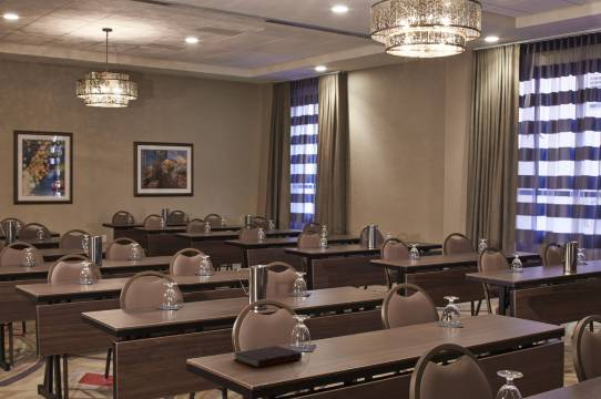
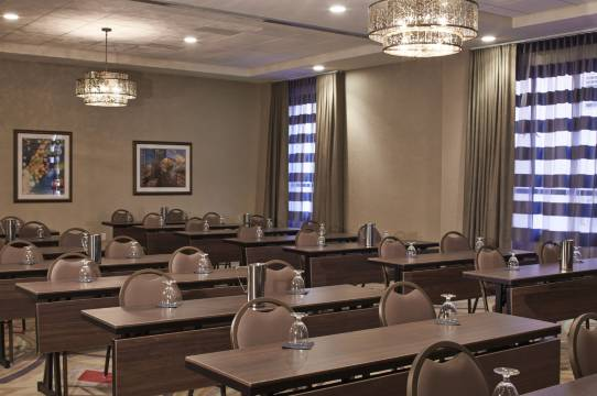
- notebook [233,345,303,369]
